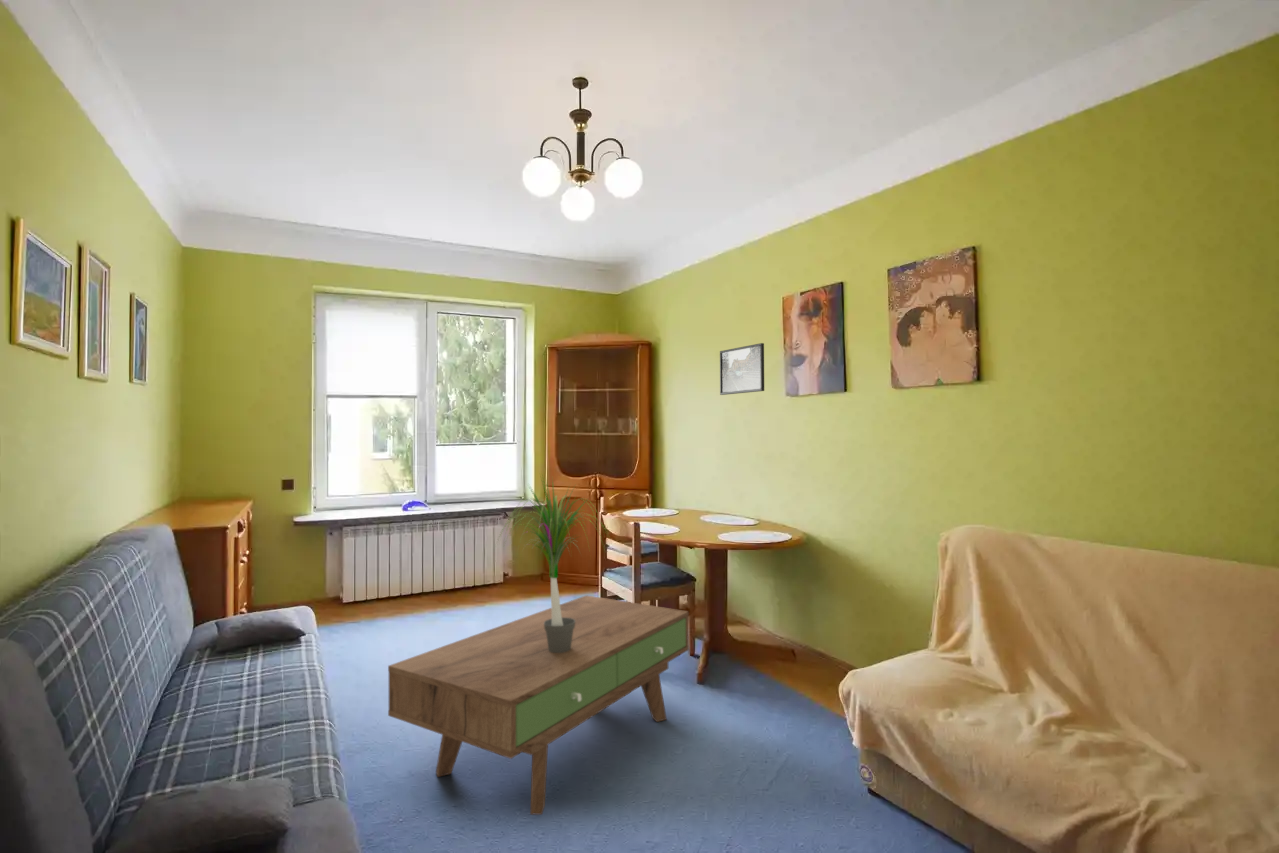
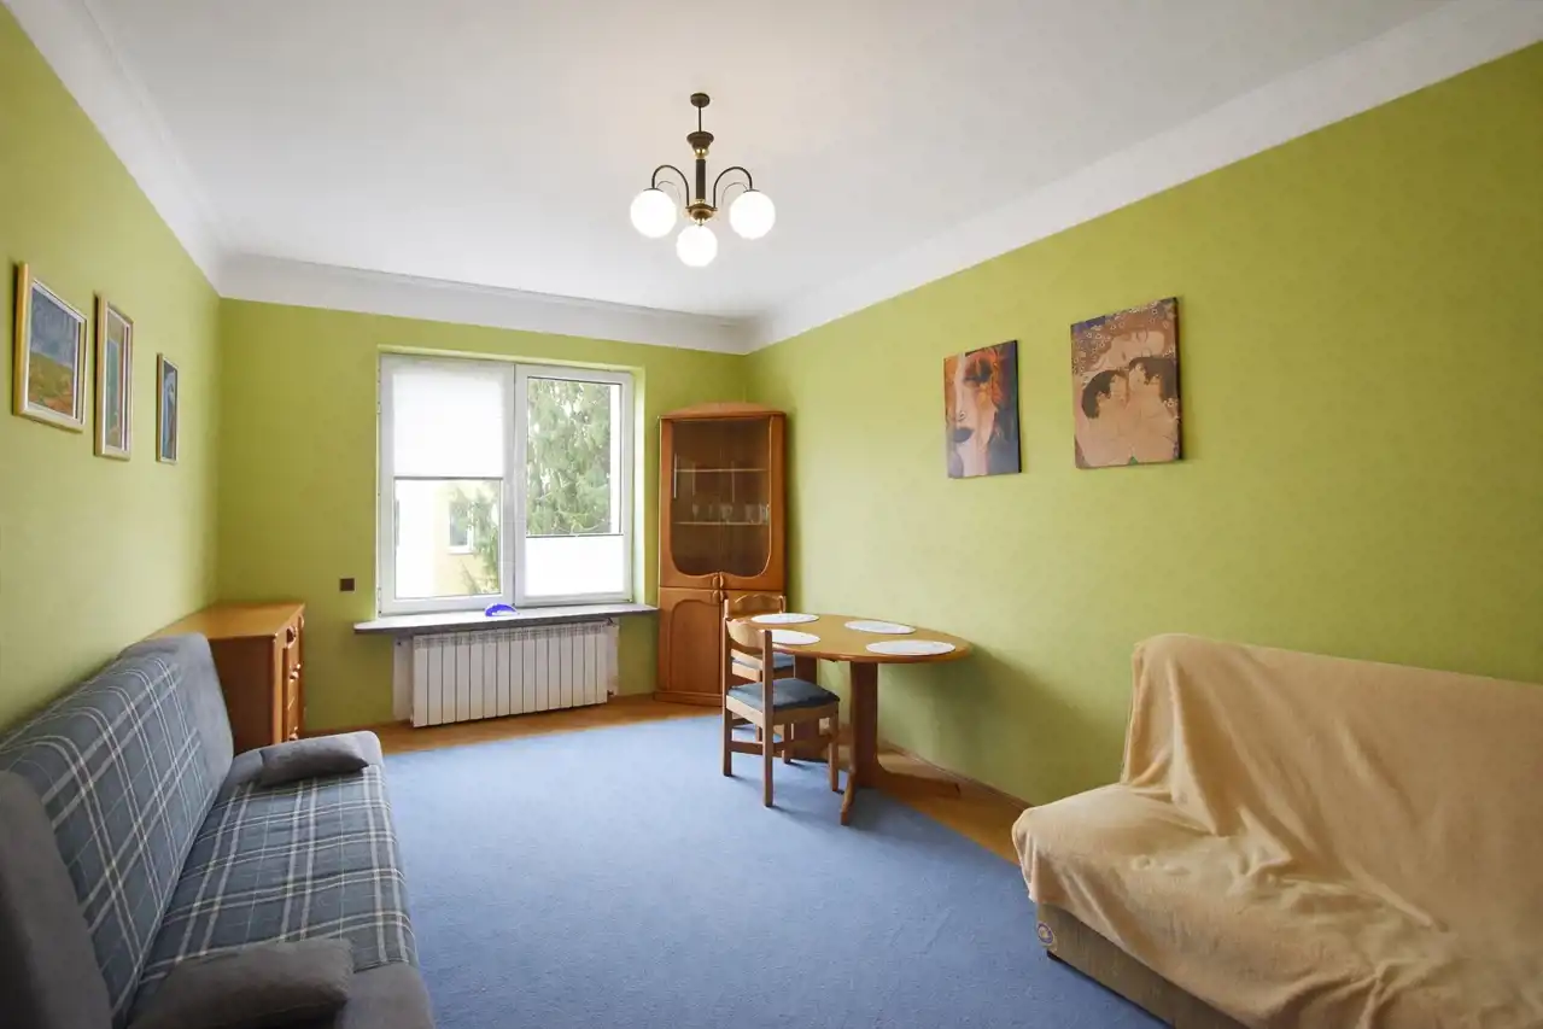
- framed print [719,342,765,396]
- potted plant [494,471,615,653]
- coffee table [387,594,690,816]
